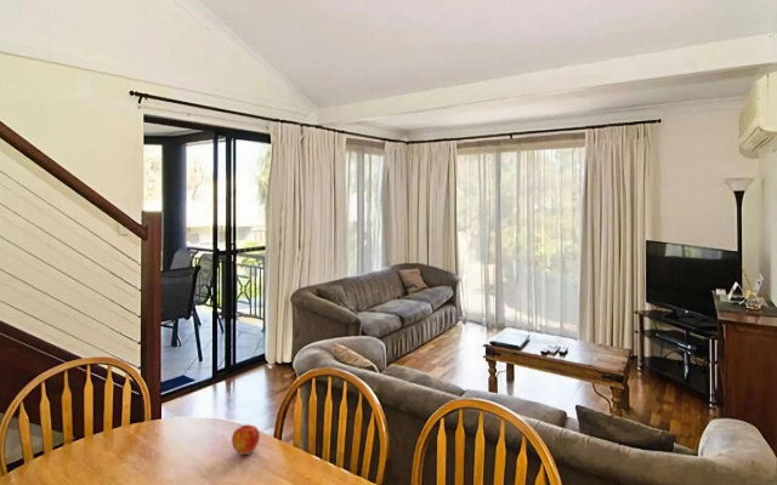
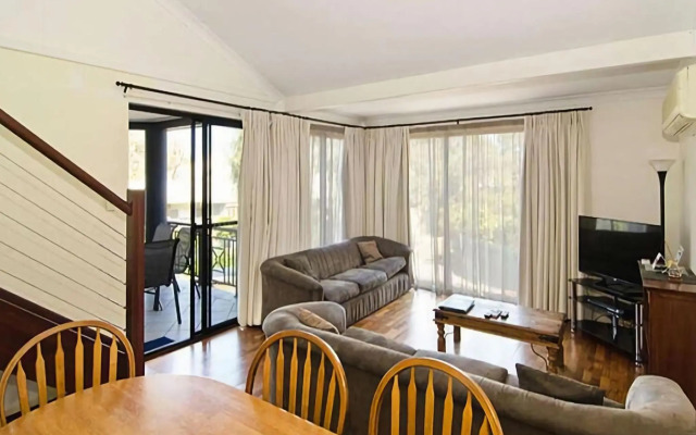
- apple [231,423,261,456]
